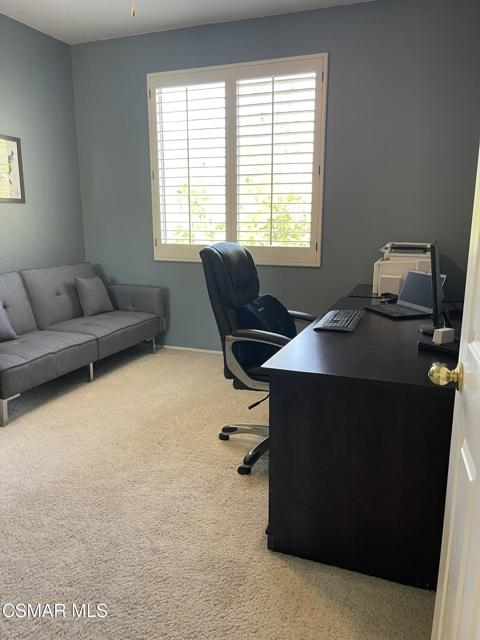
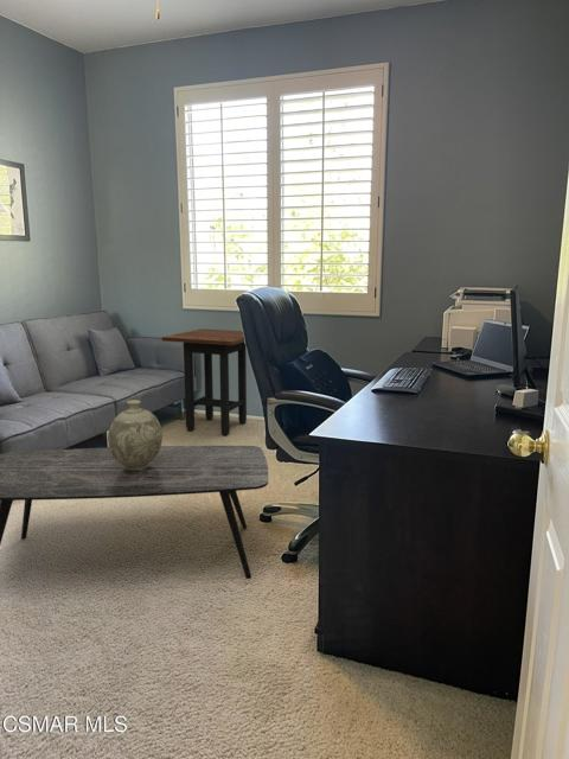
+ decorative vase [107,398,164,470]
+ coffee table [0,445,269,580]
+ side table [161,327,248,436]
